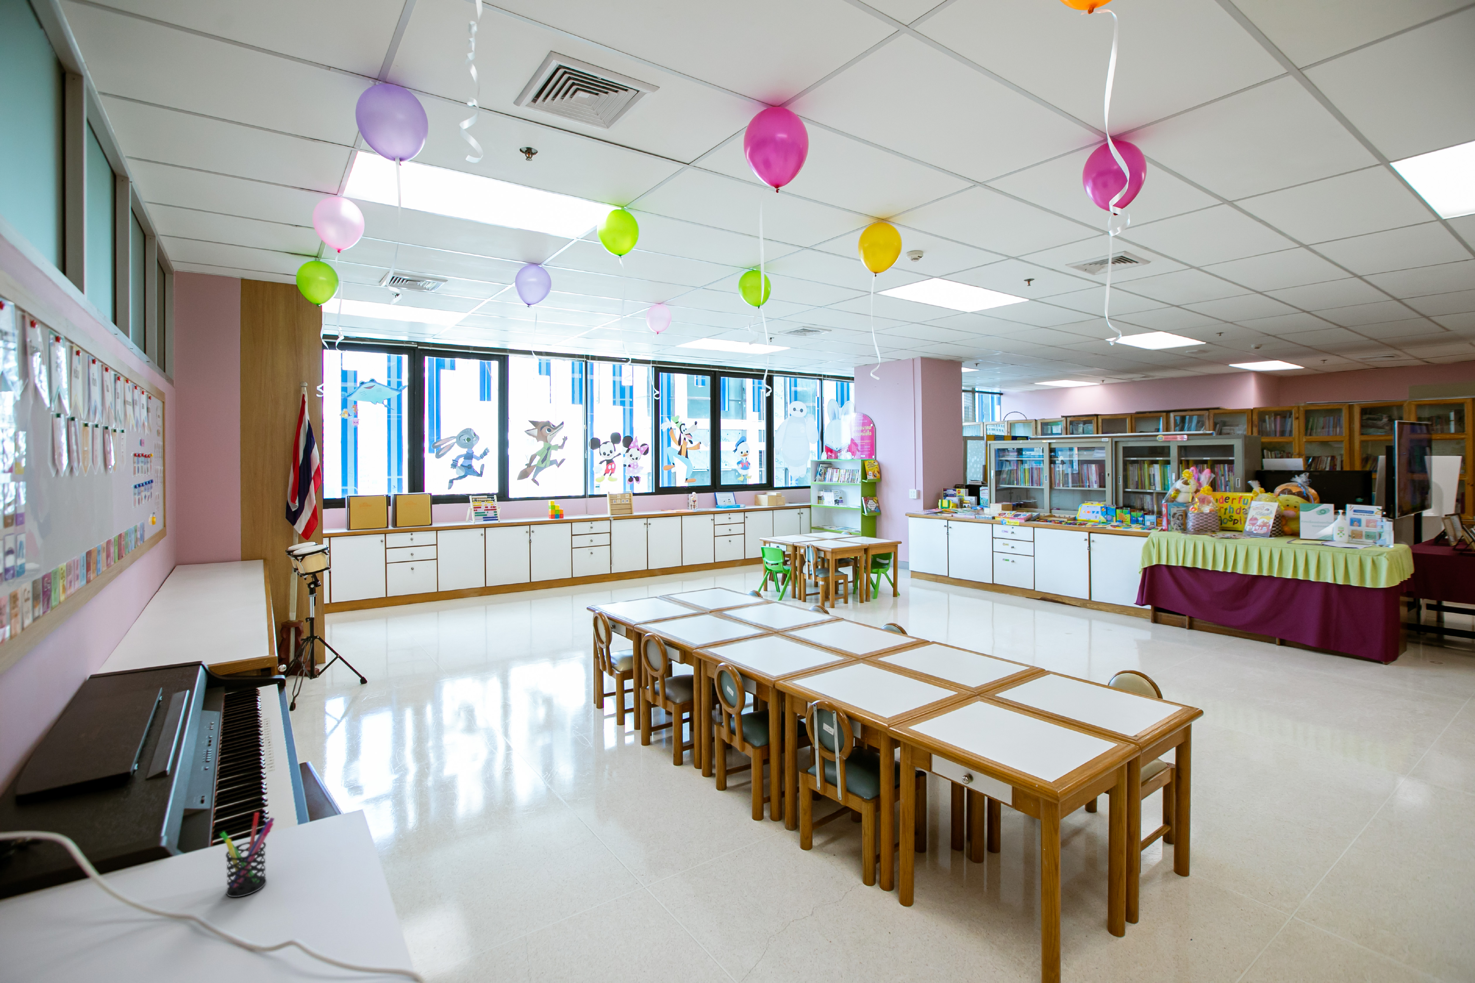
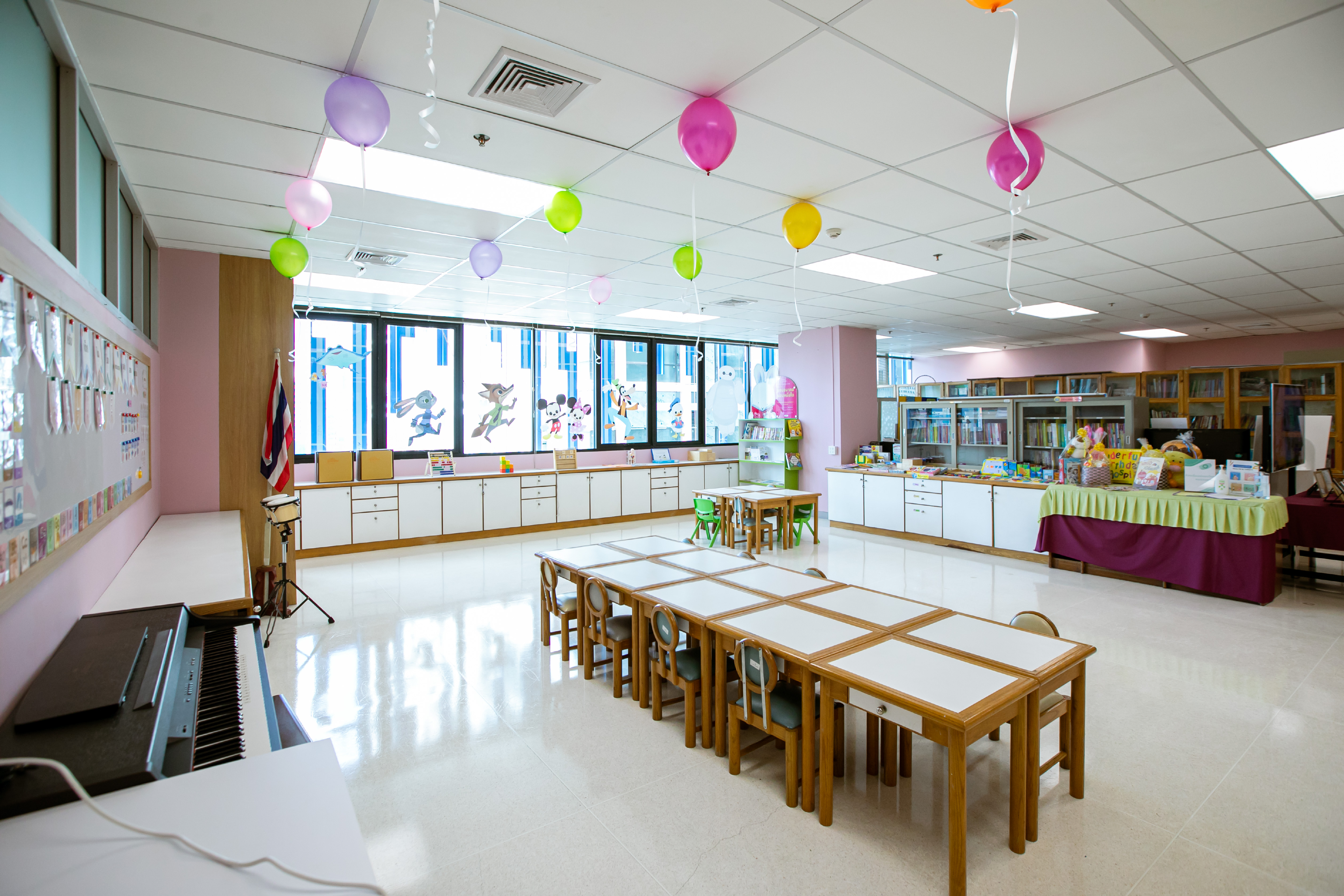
- pen holder [219,812,275,897]
